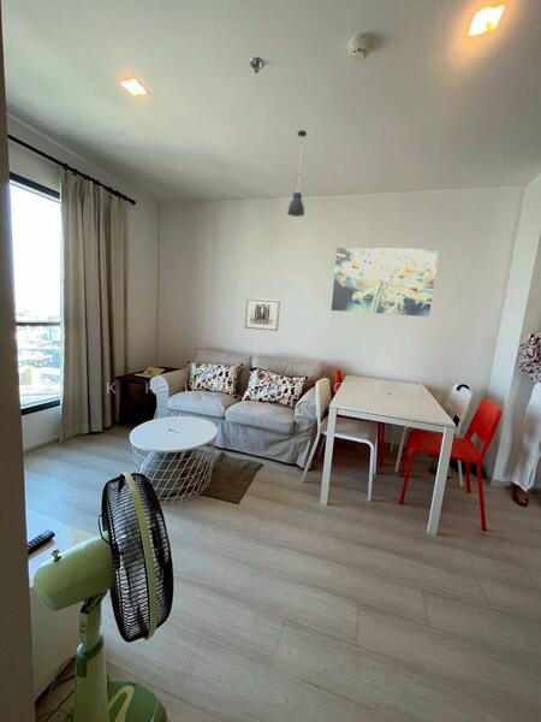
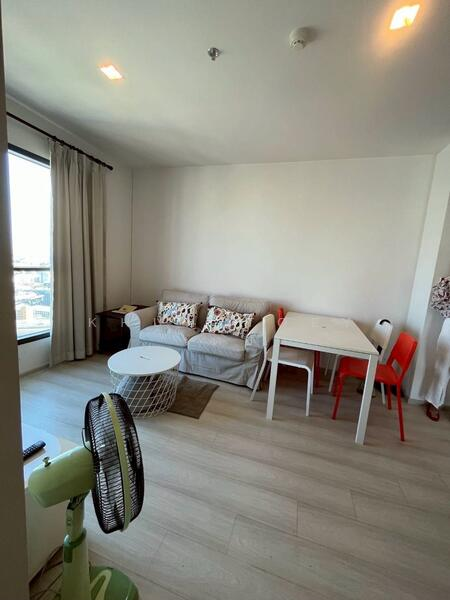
- wall art [244,297,281,332]
- pendant light [286,129,308,218]
- wall art [331,247,440,318]
